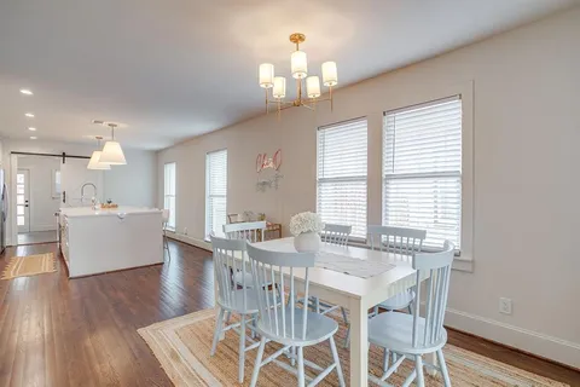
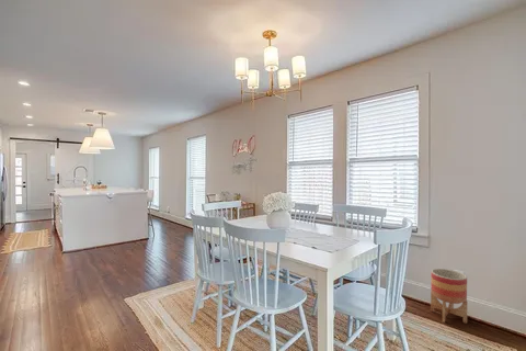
+ planter [430,268,469,325]
